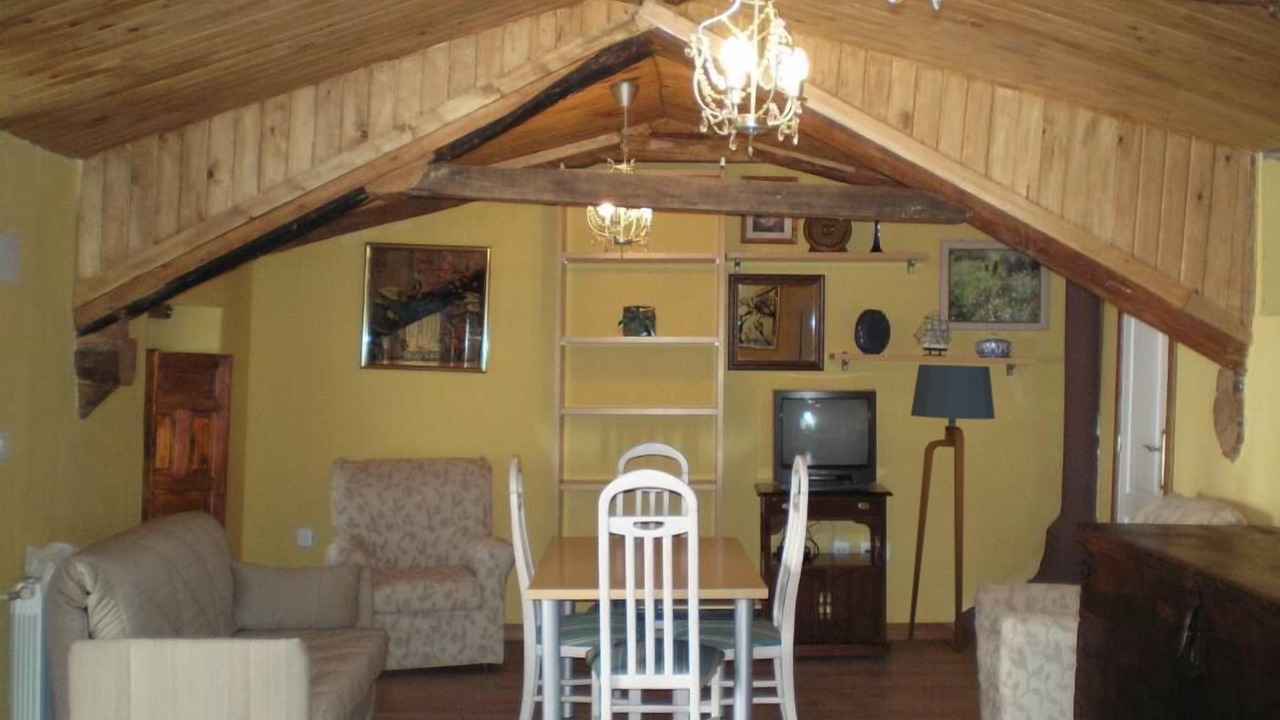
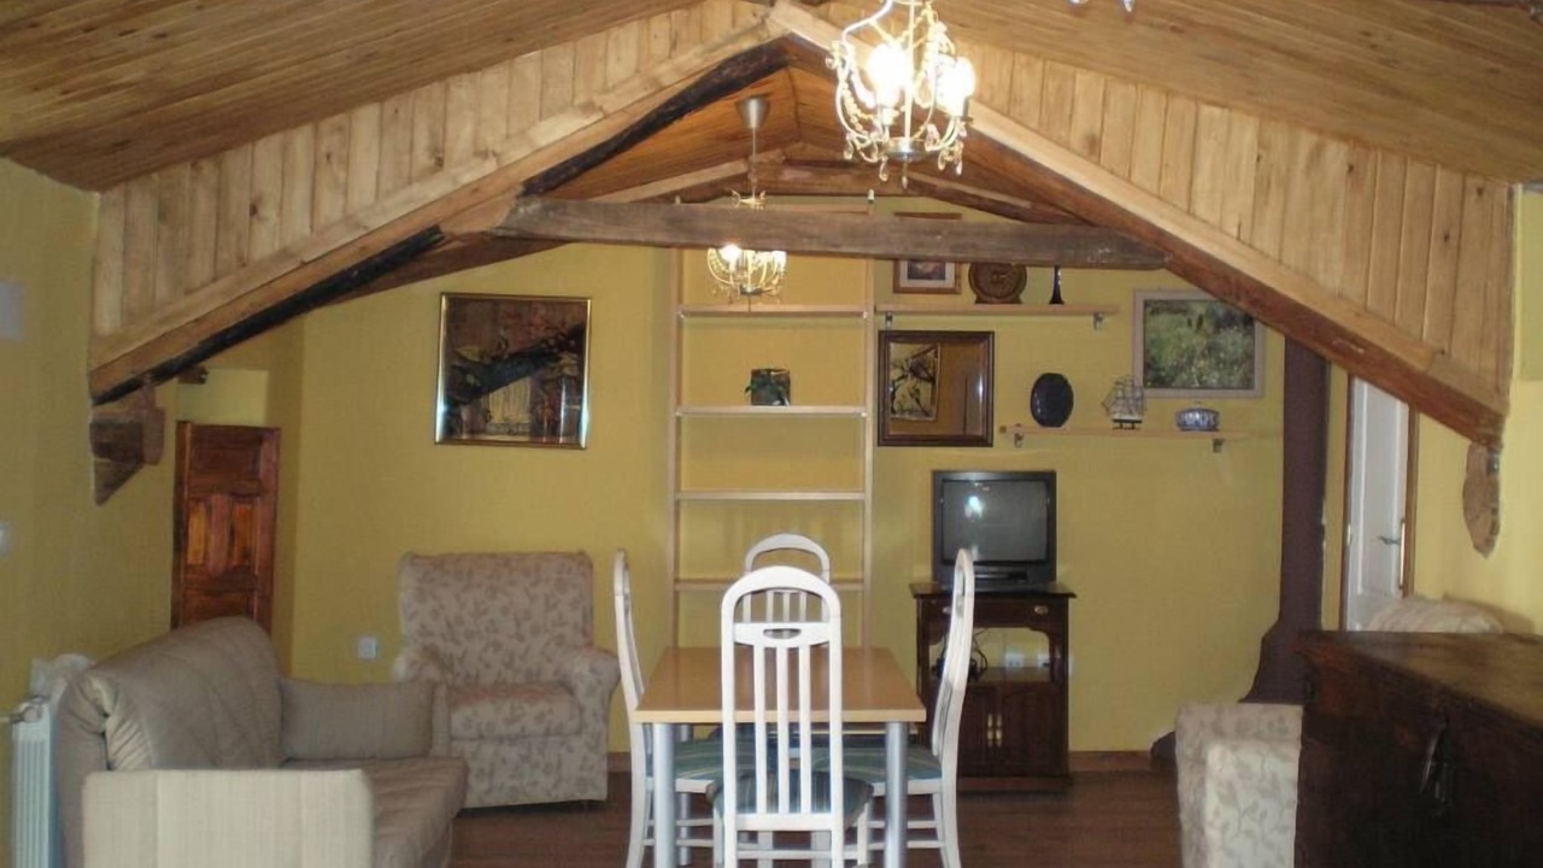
- floor lamp [907,363,996,654]
